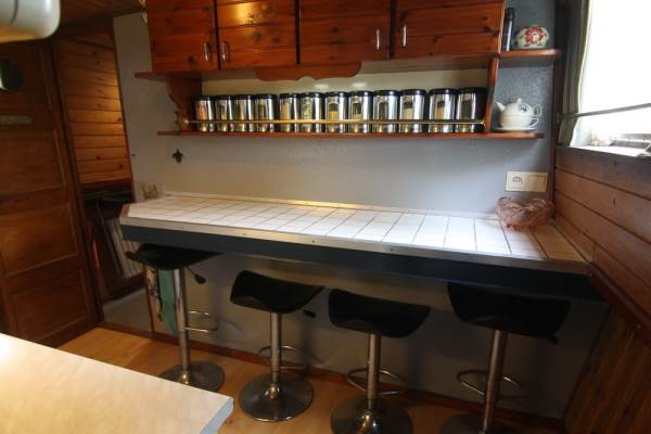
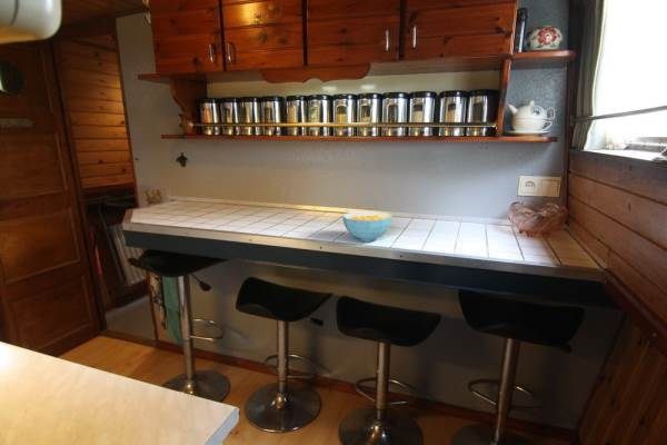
+ cereal bowl [341,210,394,243]
